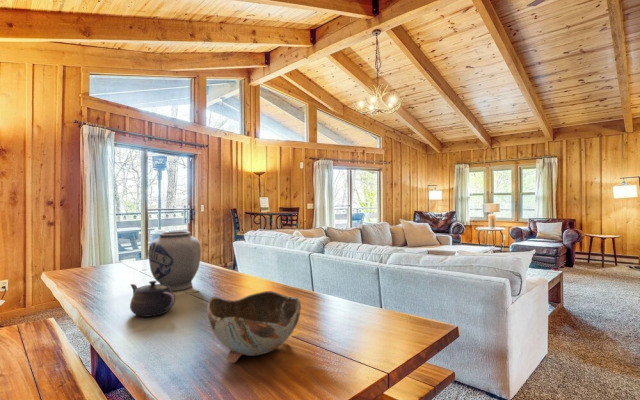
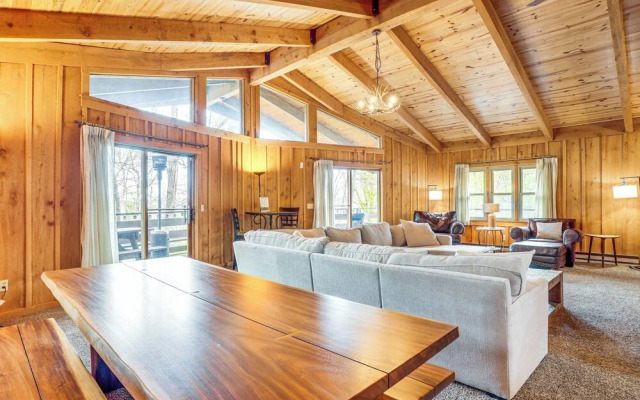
- bowl [206,290,302,364]
- vase [148,230,202,292]
- teapot [129,280,176,318]
